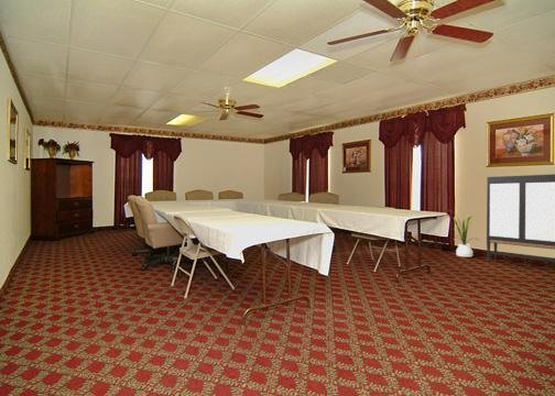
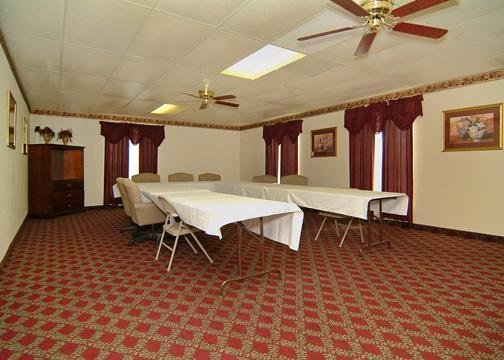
- storage cabinet [486,173,555,263]
- house plant [449,209,481,257]
